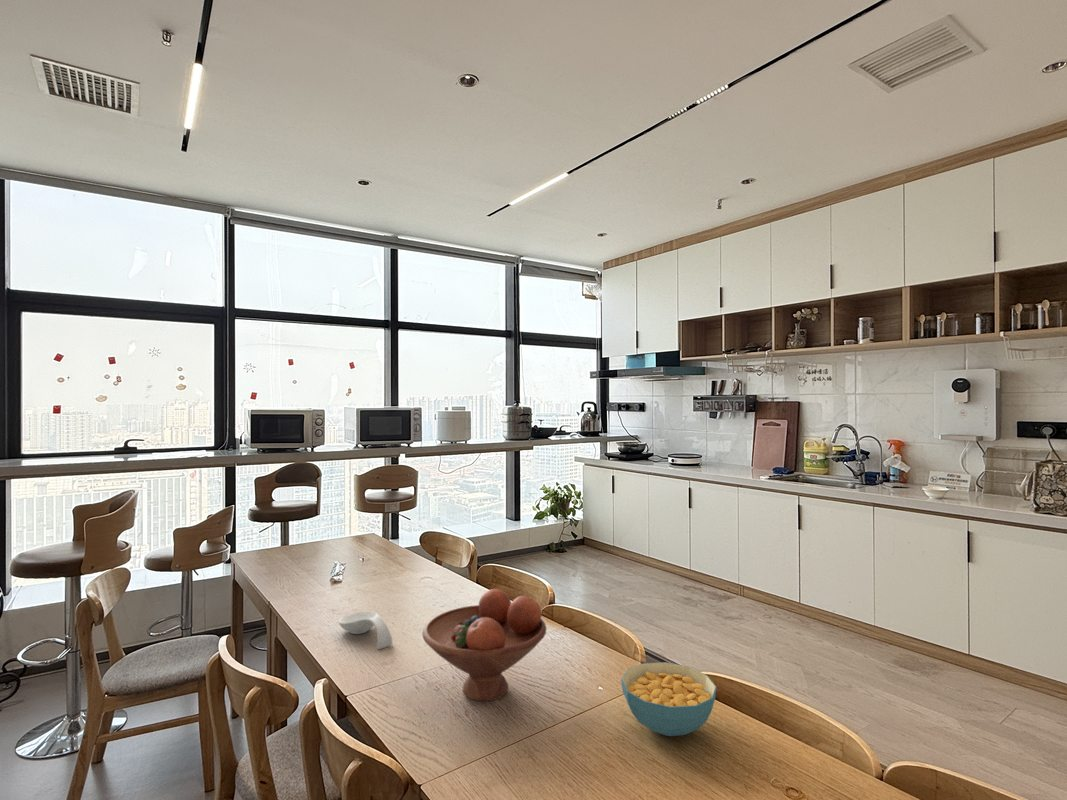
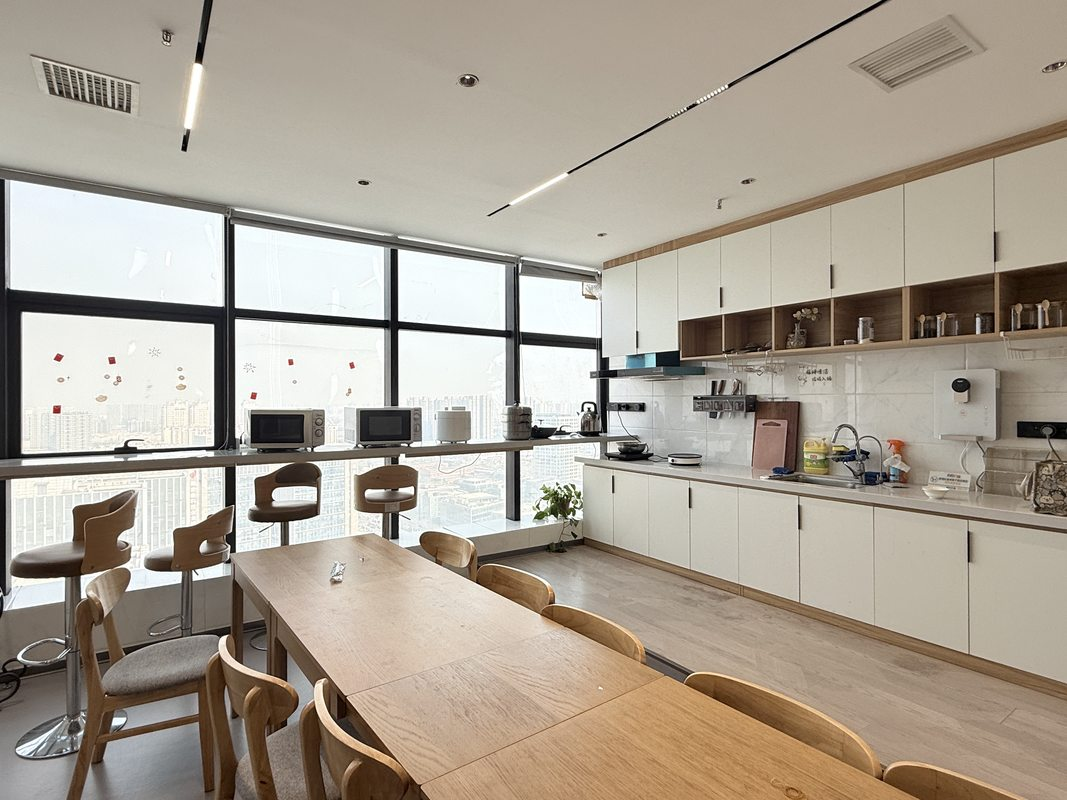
- cereal bowl [620,661,718,737]
- spoon rest [338,611,394,650]
- fruit bowl [422,588,548,702]
